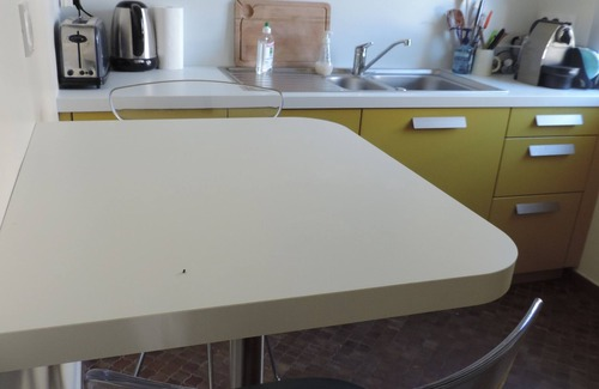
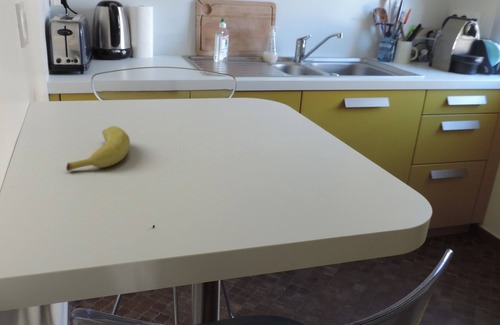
+ banana [65,125,131,172]
